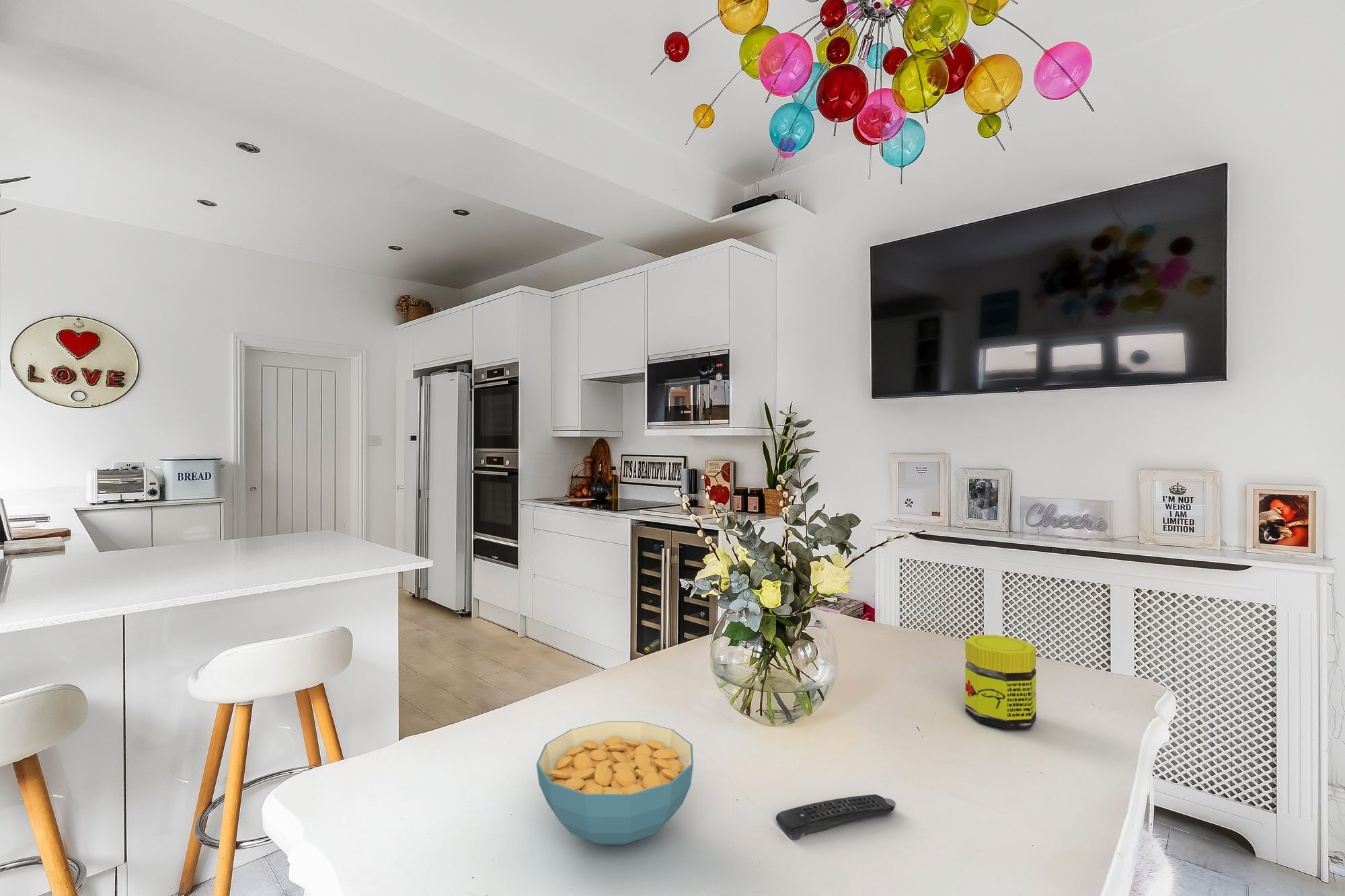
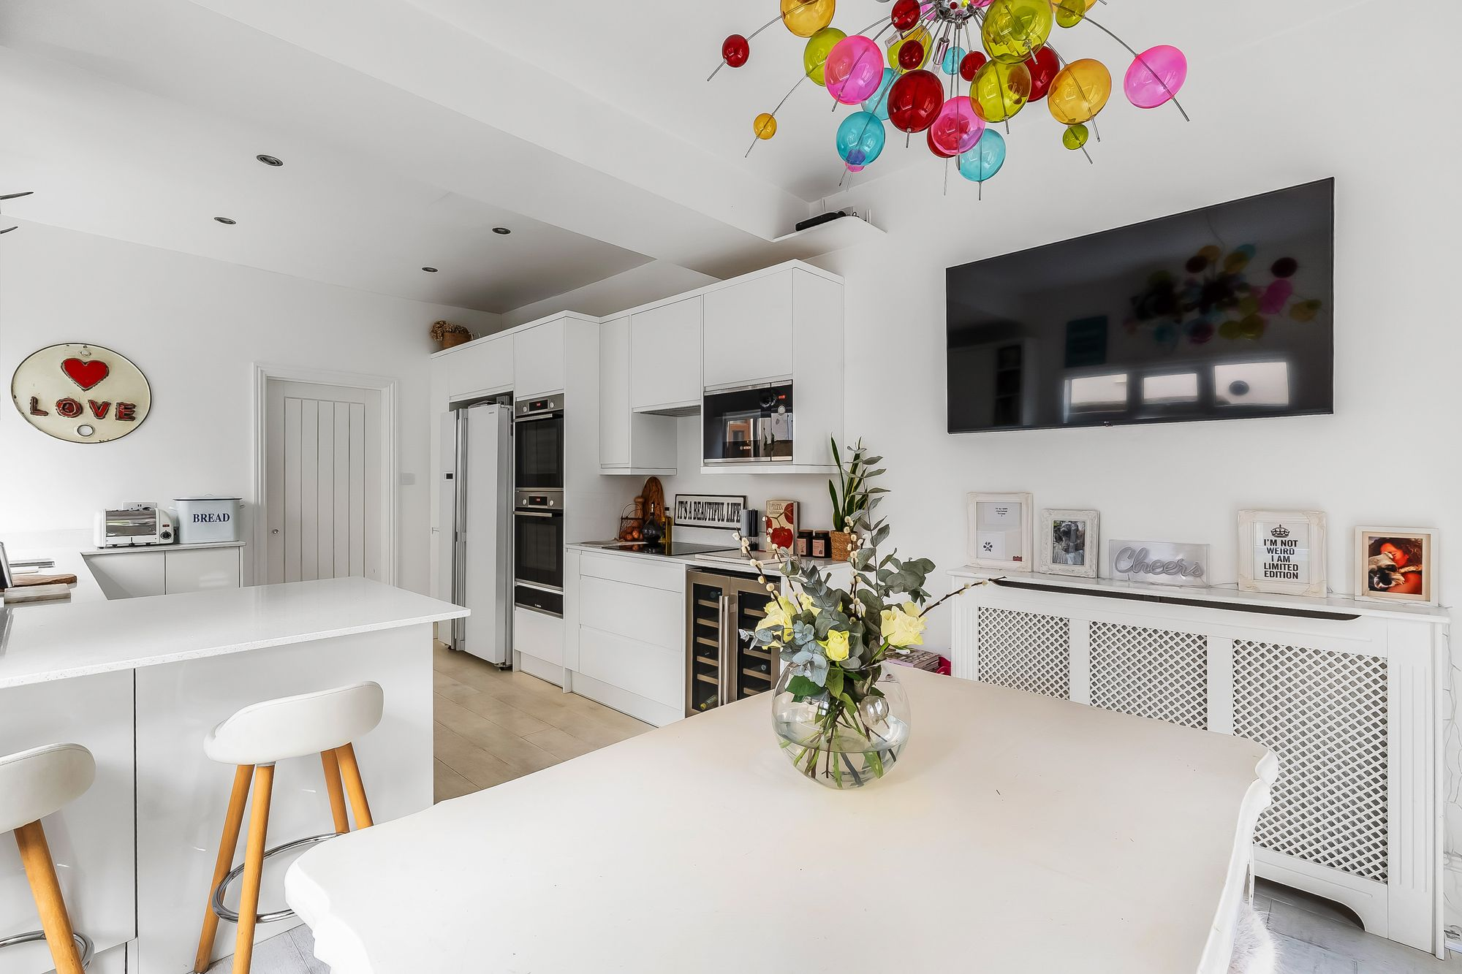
- jar [964,635,1037,729]
- remote control [775,794,896,841]
- cereal bowl [536,721,694,845]
